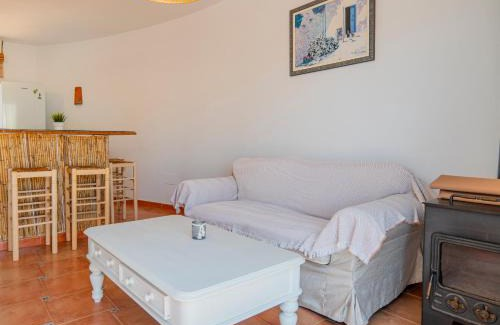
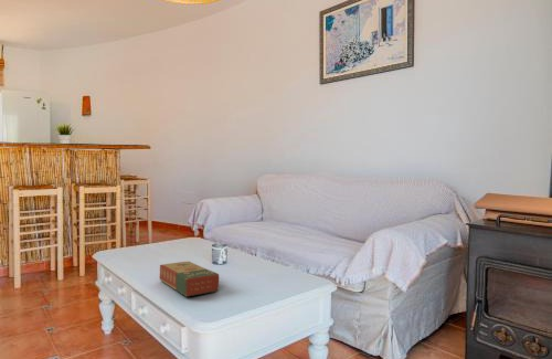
+ book [159,261,220,297]
